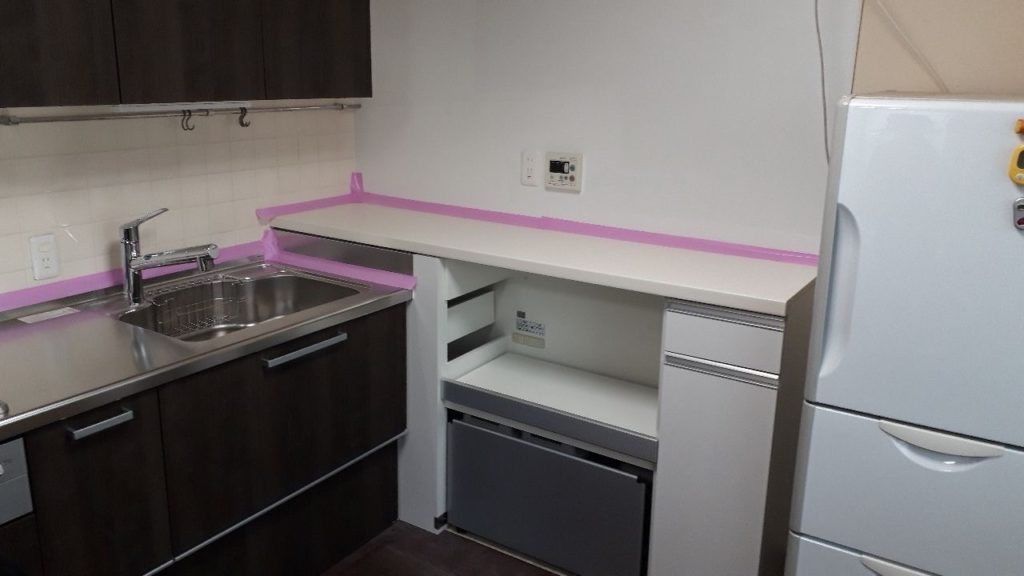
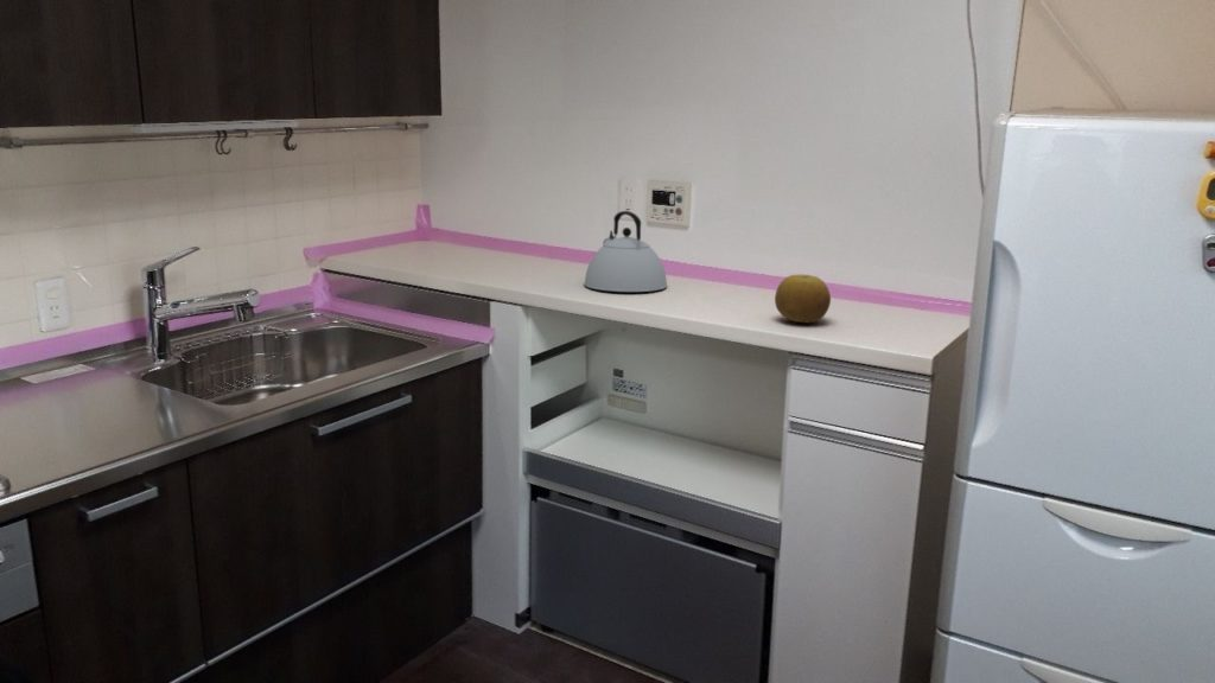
+ fruit [774,274,832,324]
+ kettle [583,210,668,293]
